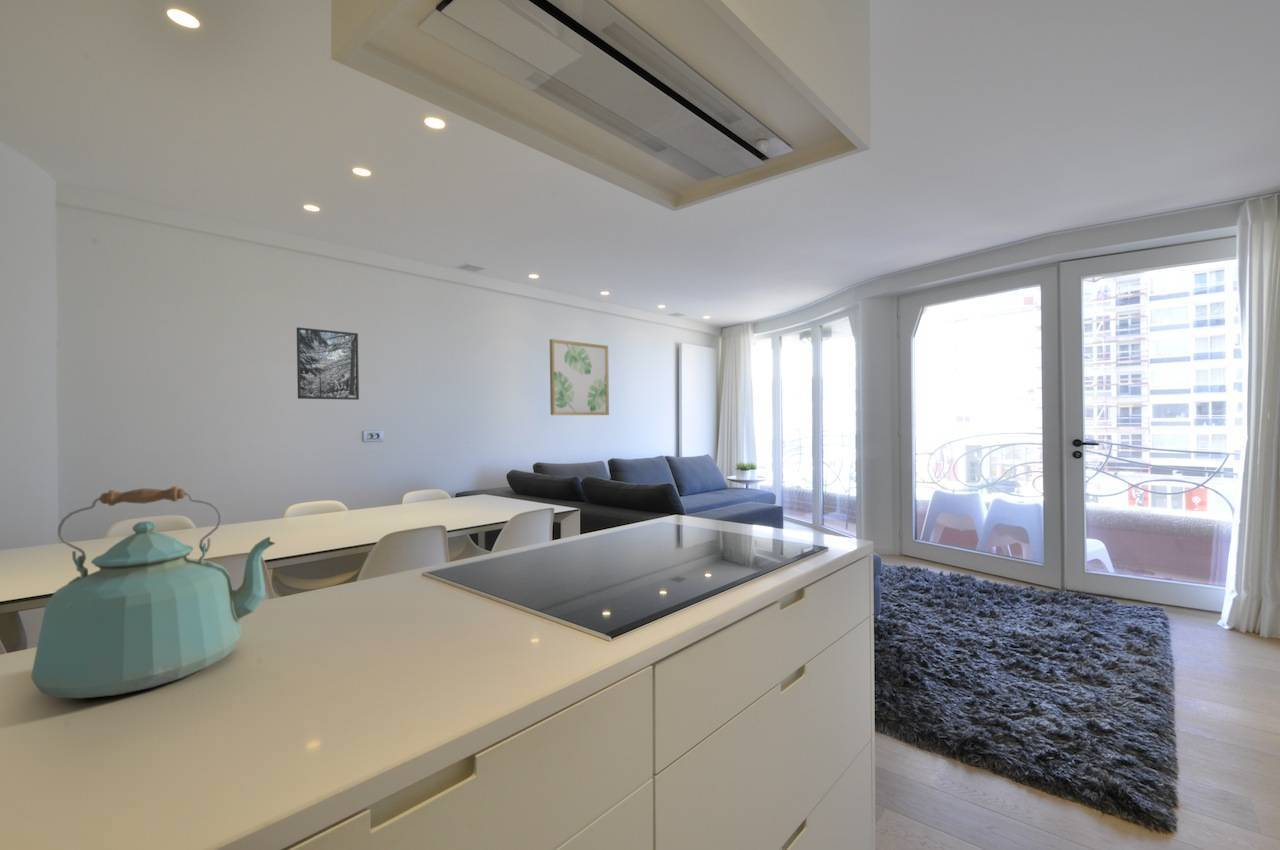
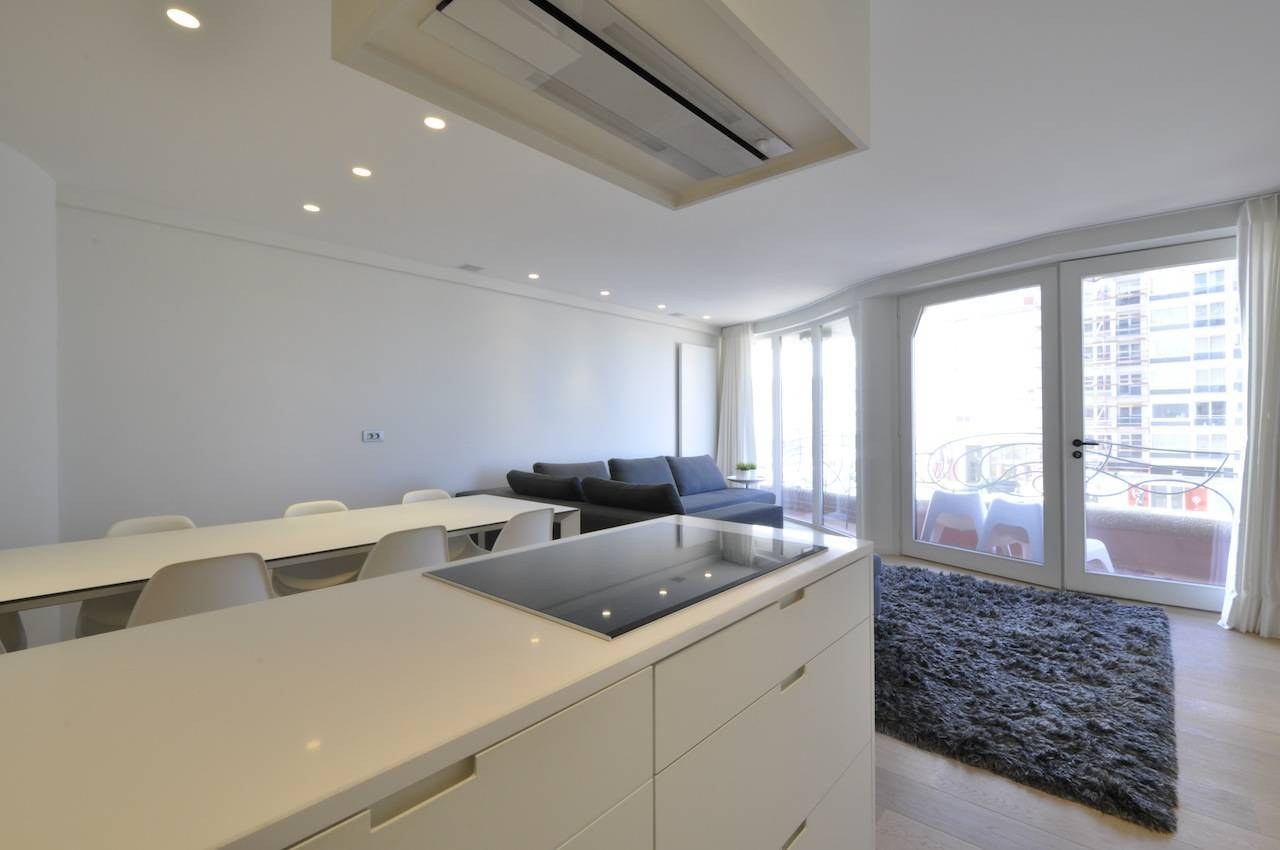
- wall art [549,338,610,416]
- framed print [296,326,360,401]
- kettle [30,486,276,699]
